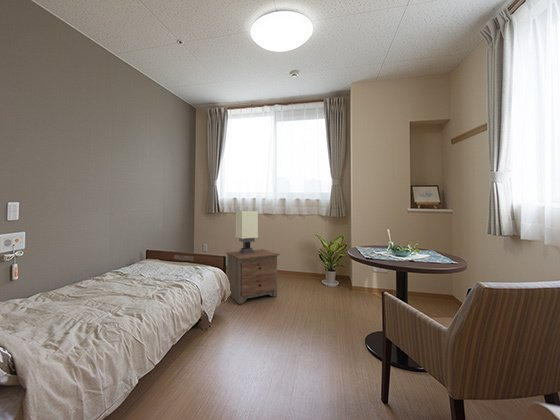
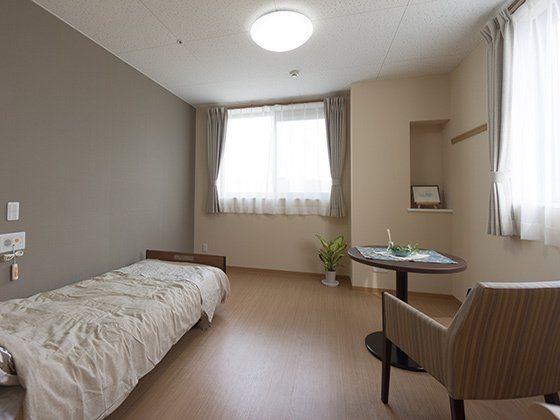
- table lamp [235,210,259,253]
- nightstand [225,248,281,305]
